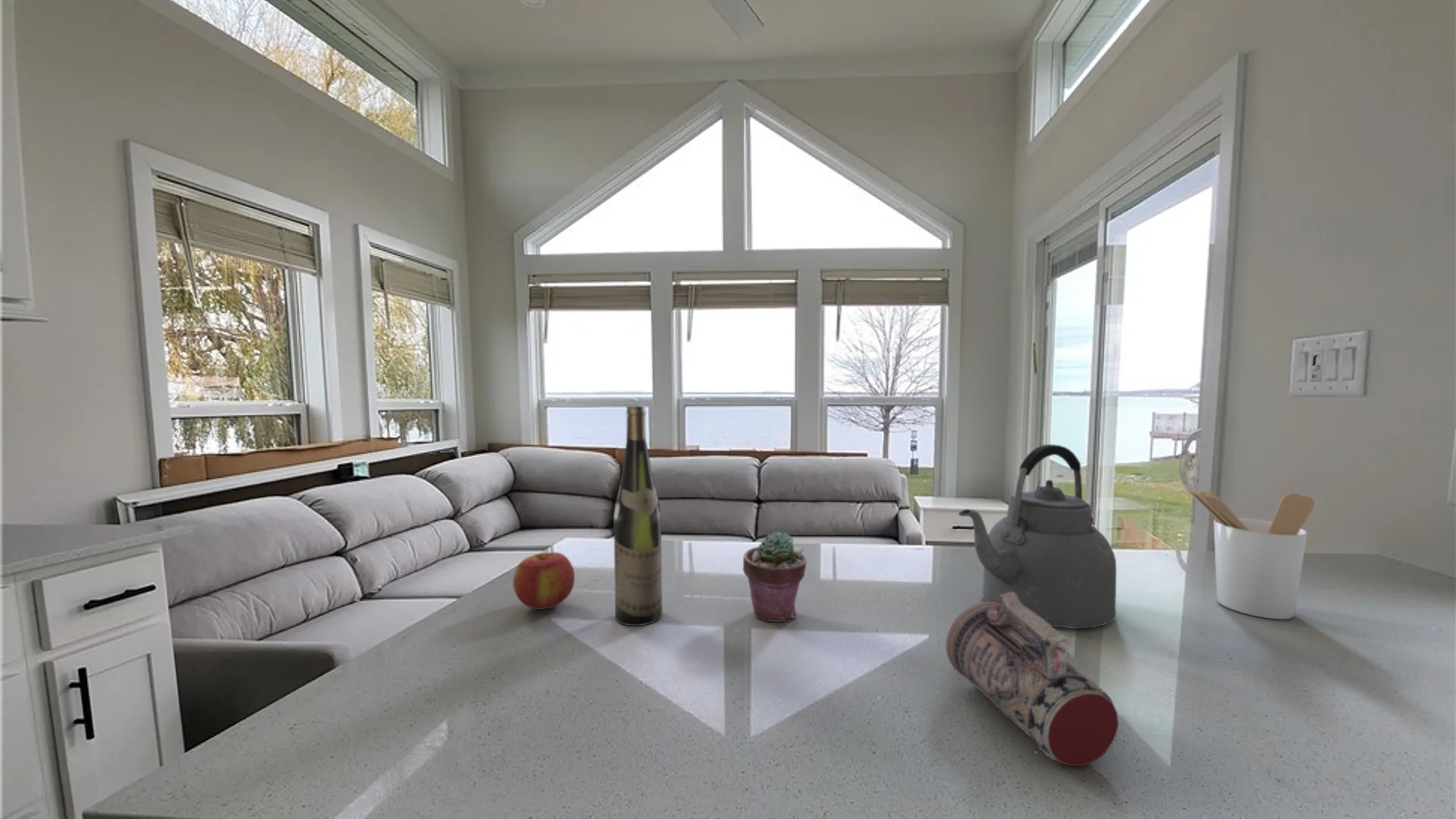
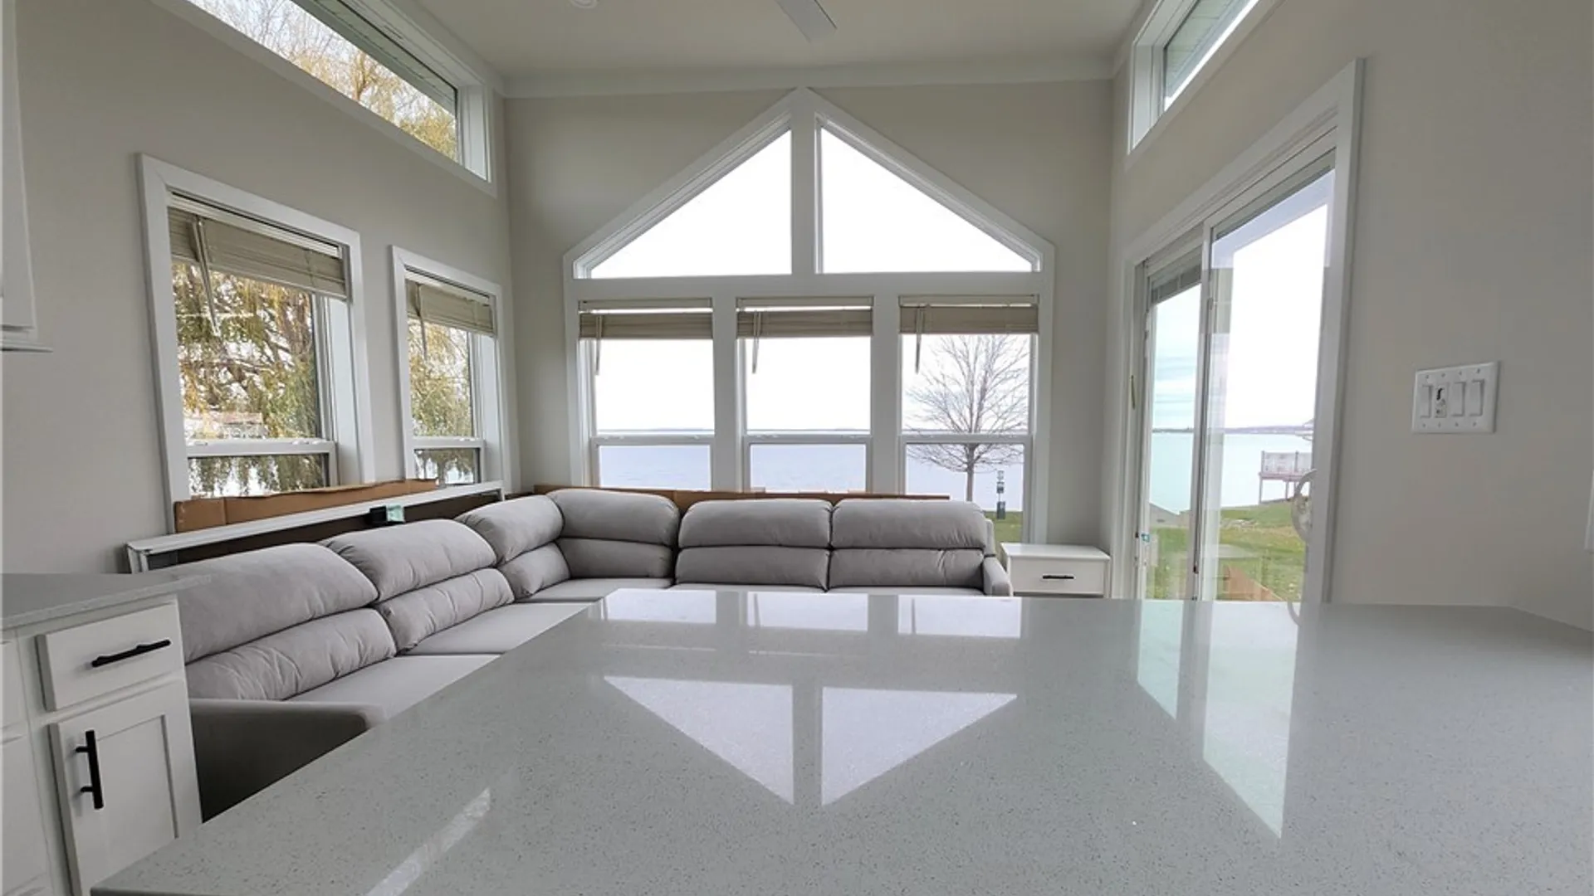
- kettle [958,444,1117,629]
- apple [512,551,576,610]
- wine bottle [613,405,663,626]
- utensil holder [1185,487,1315,620]
- beer mug [945,591,1119,767]
- potted succulent [742,531,807,623]
